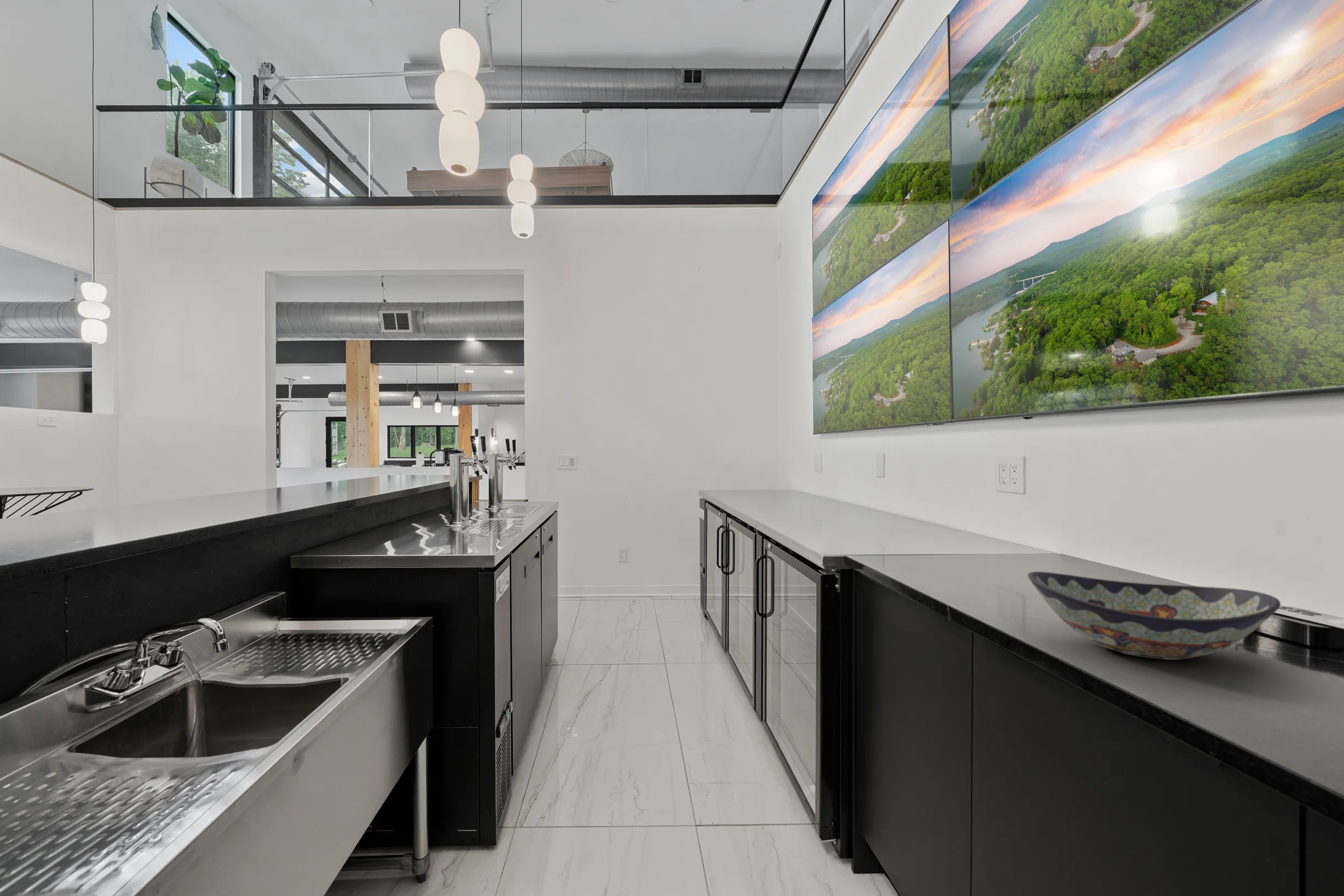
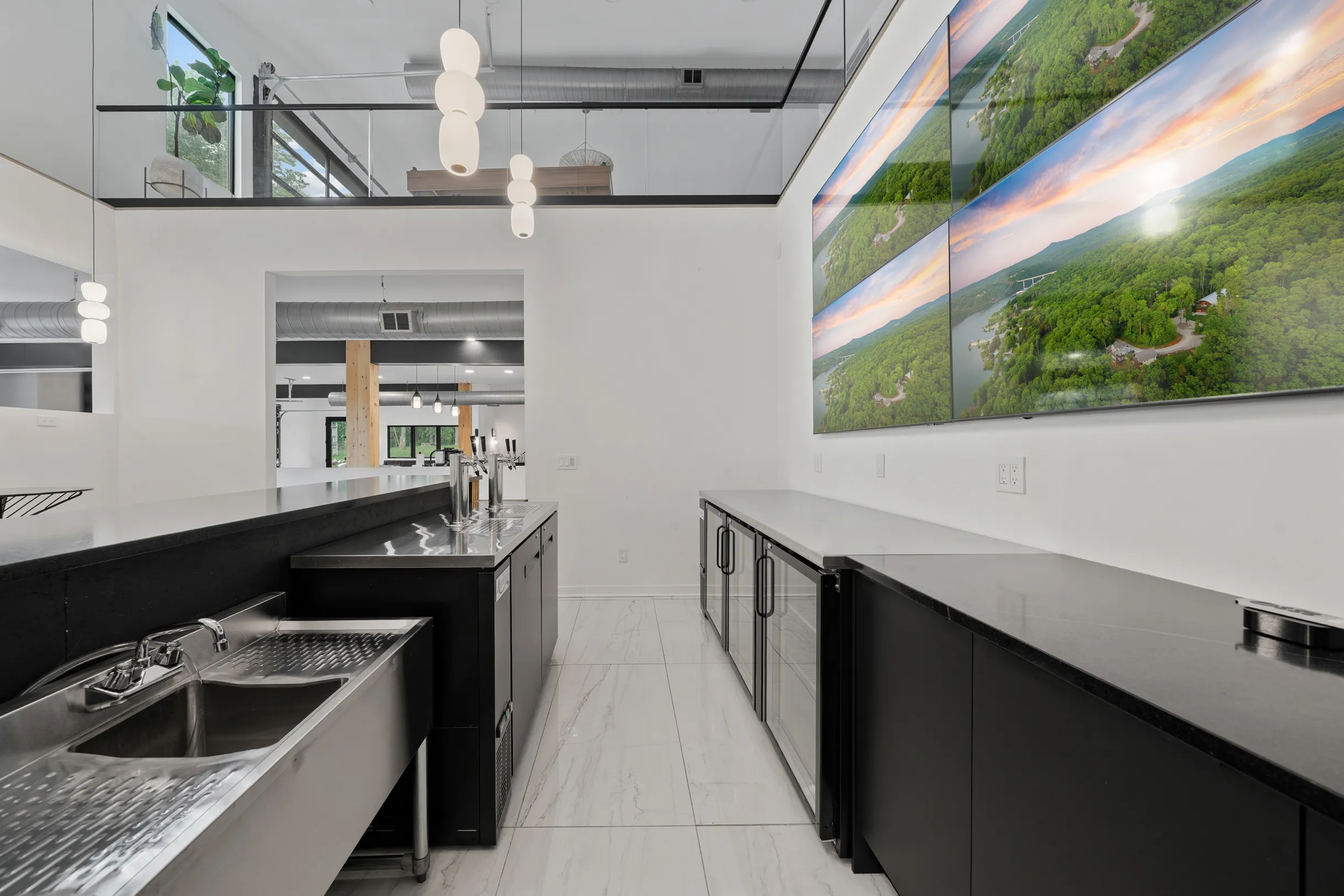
- decorative bowl [1027,571,1281,660]
